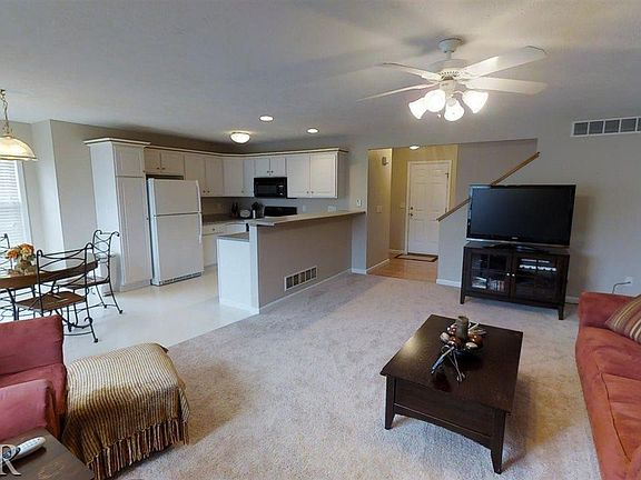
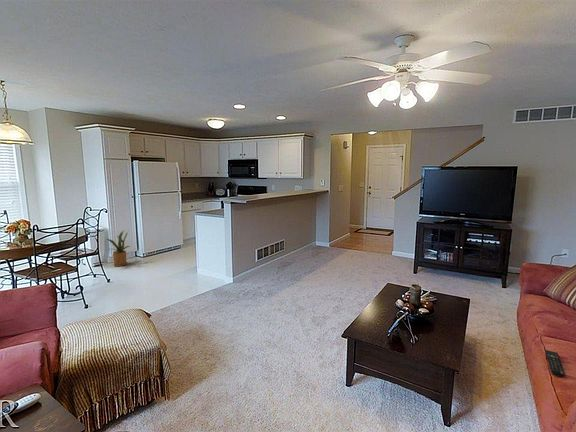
+ remote control [544,349,566,378]
+ house plant [103,229,131,267]
